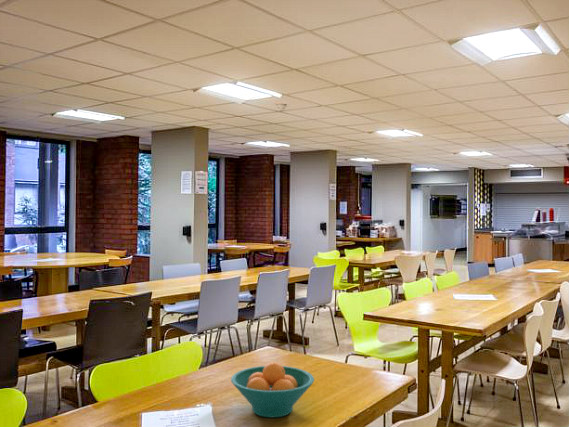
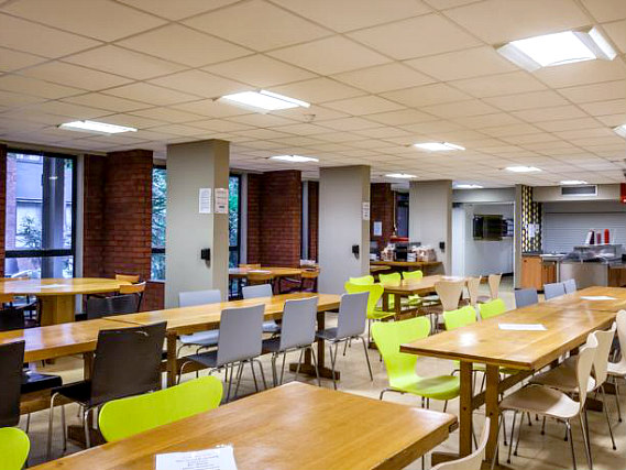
- fruit bowl [230,361,315,419]
